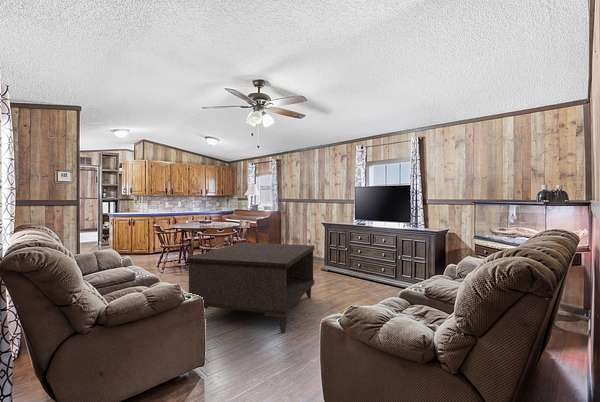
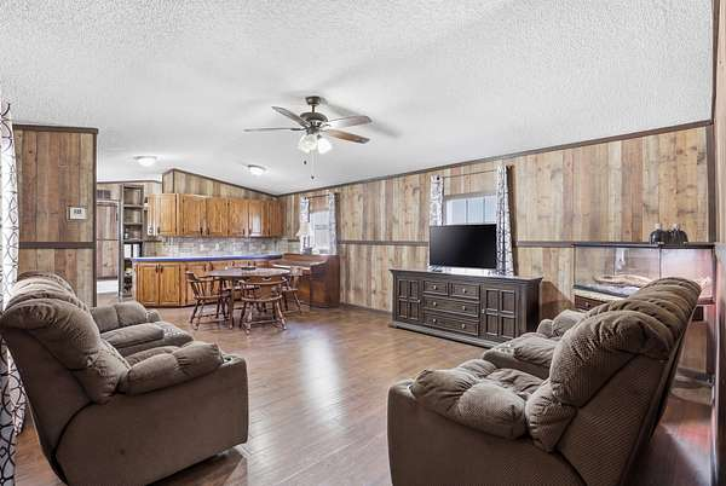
- coffee table [186,242,315,334]
